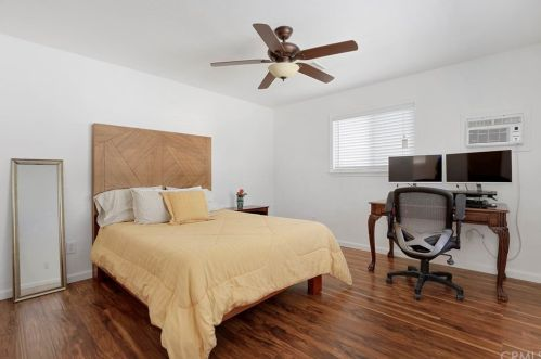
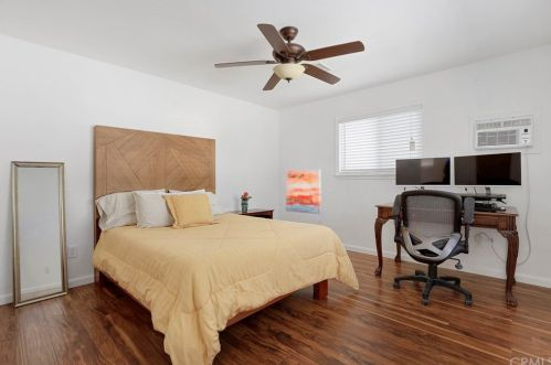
+ wall art [285,169,322,215]
